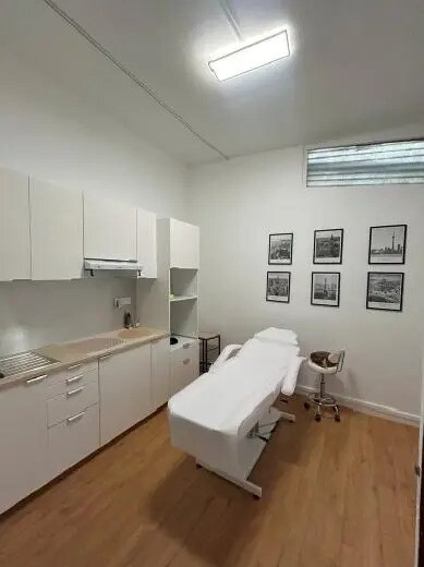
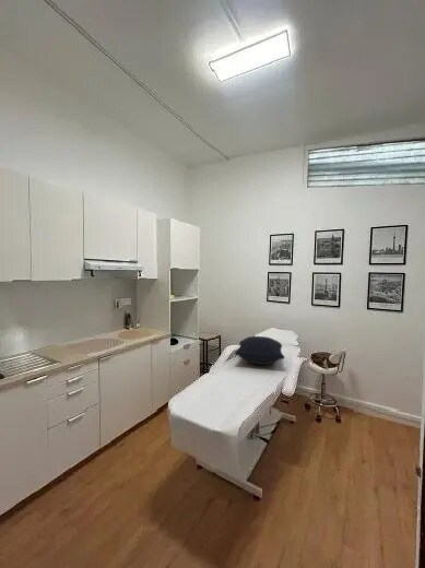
+ pillow [234,335,285,366]
